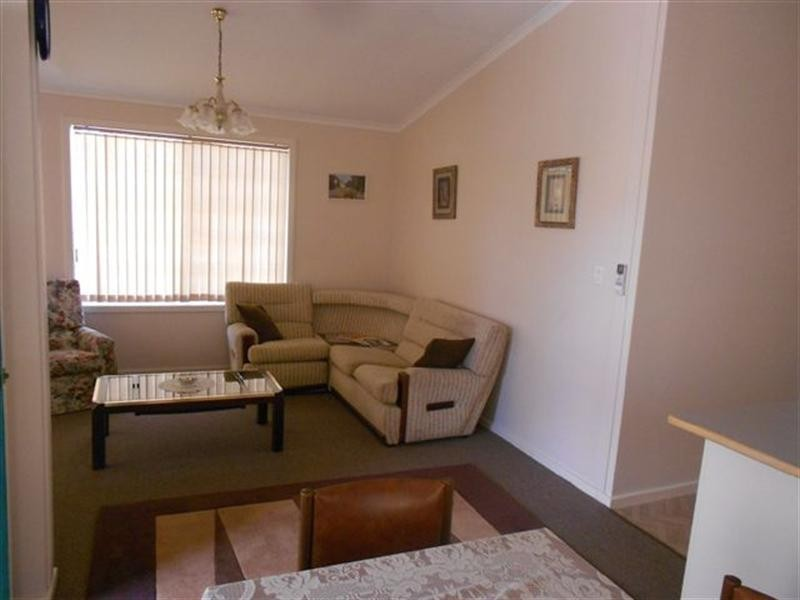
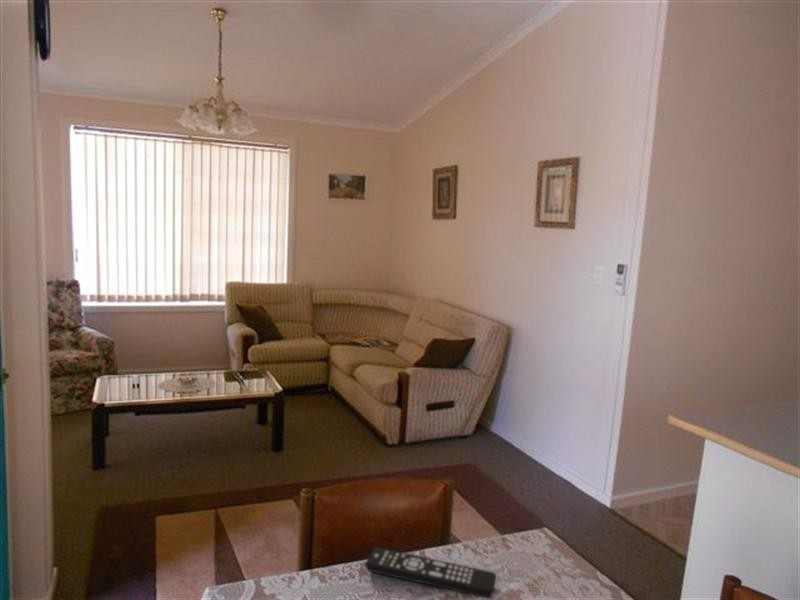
+ remote control [364,547,497,599]
